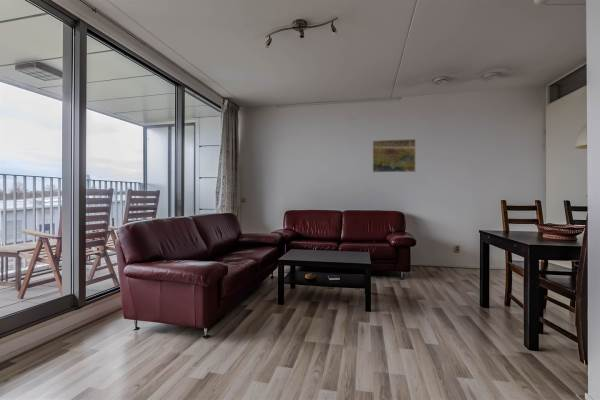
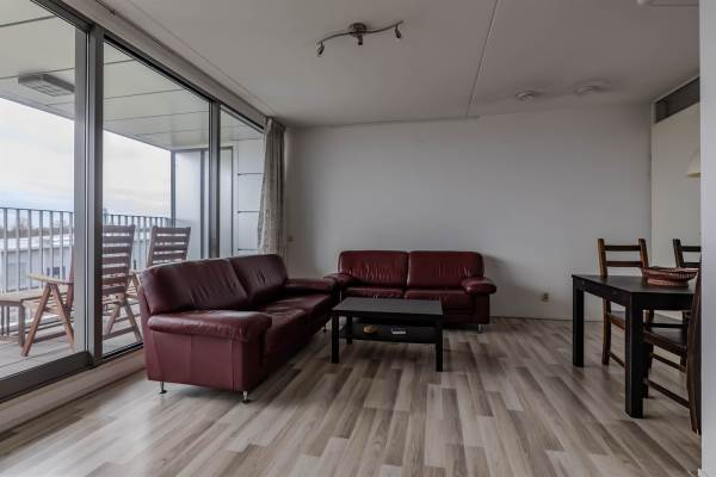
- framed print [372,138,416,173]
